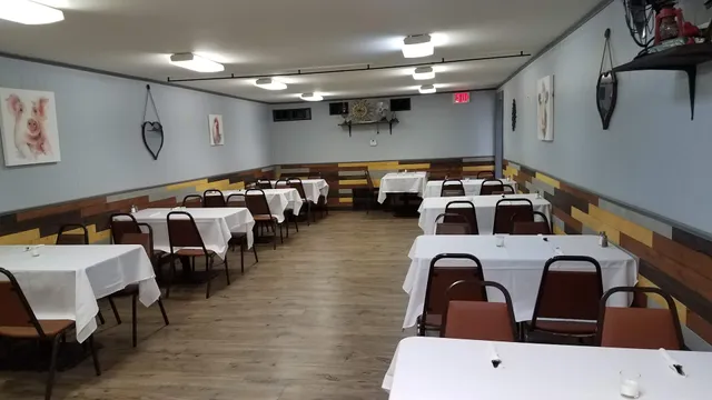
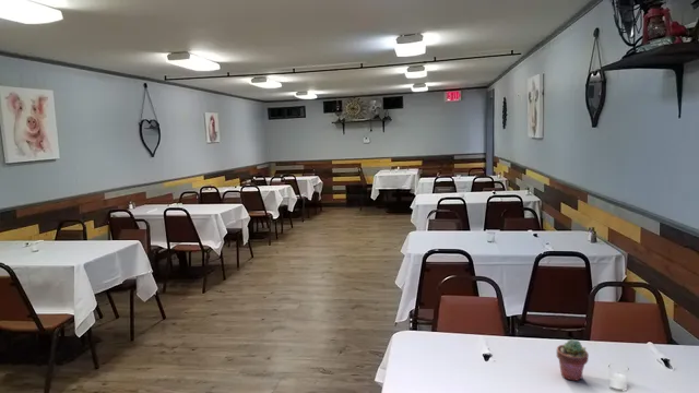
+ potted succulent [556,338,590,382]
